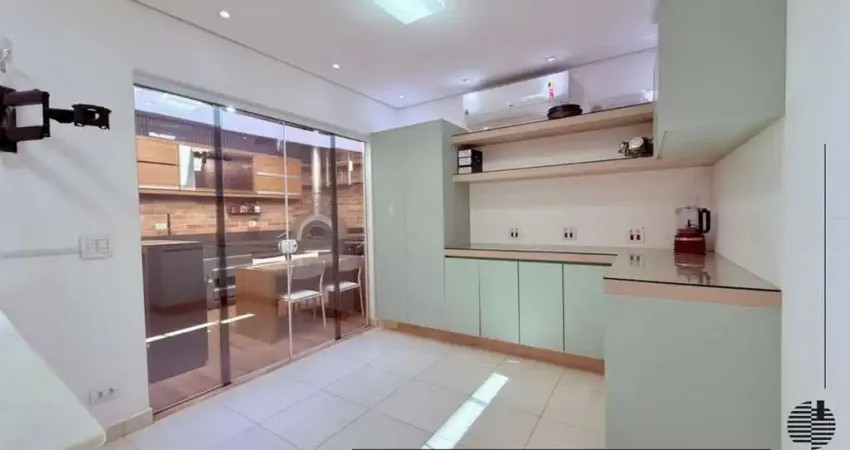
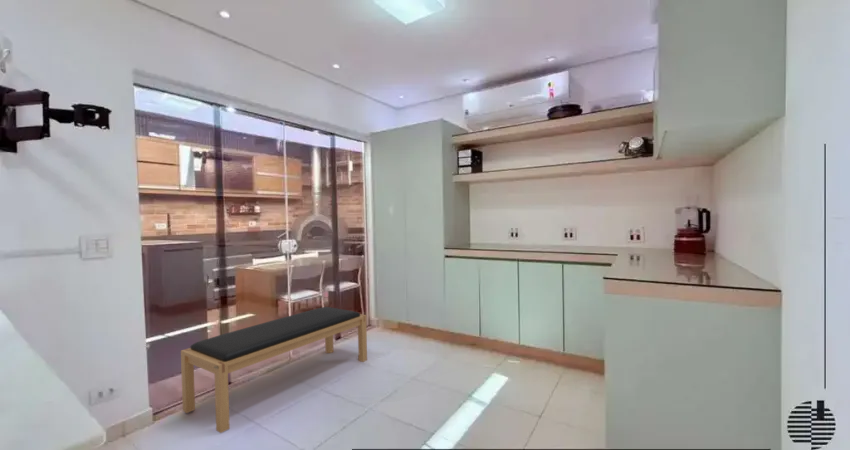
+ bench [180,306,368,434]
